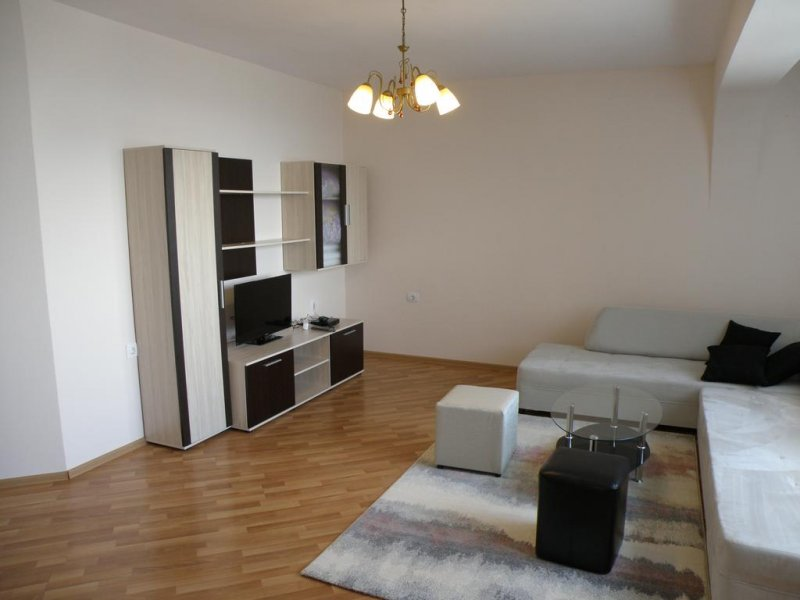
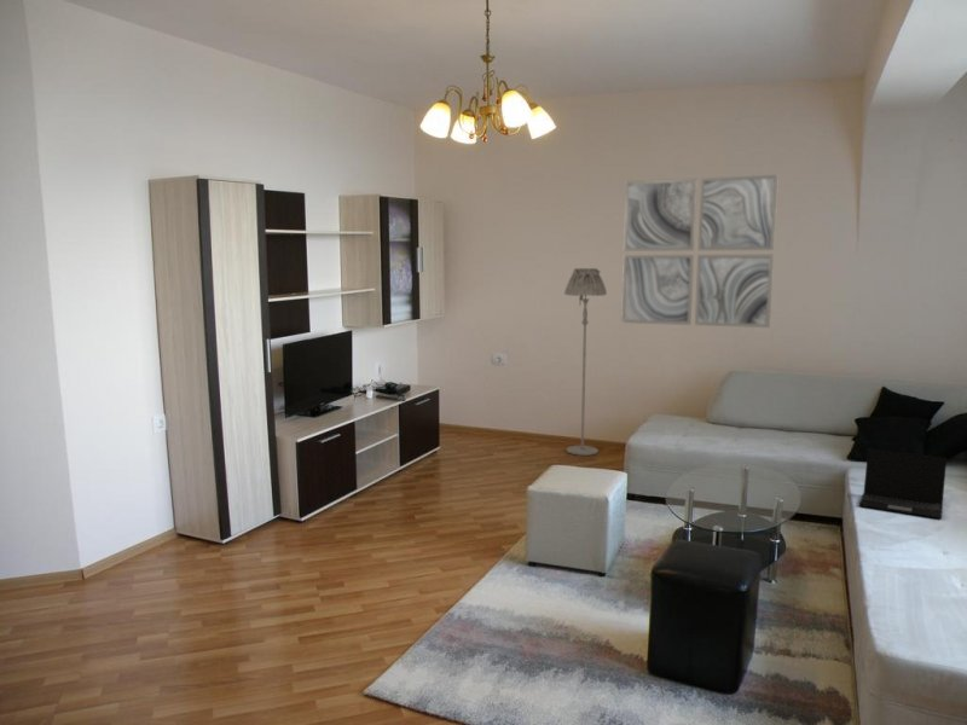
+ wall art [620,174,780,329]
+ floor lamp [563,267,608,457]
+ laptop [858,447,948,521]
